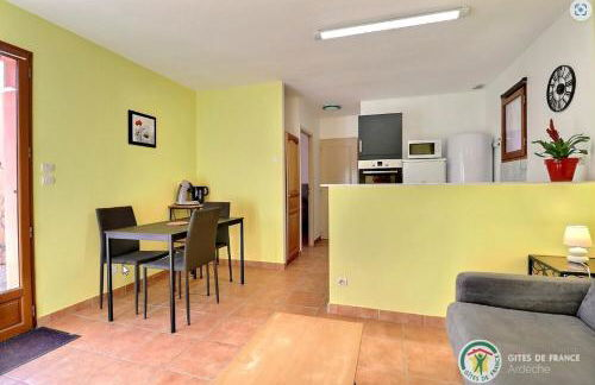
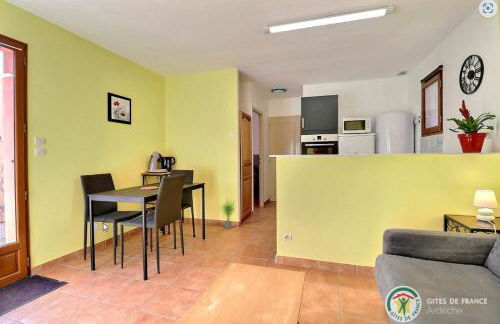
+ potted plant [218,198,236,230]
